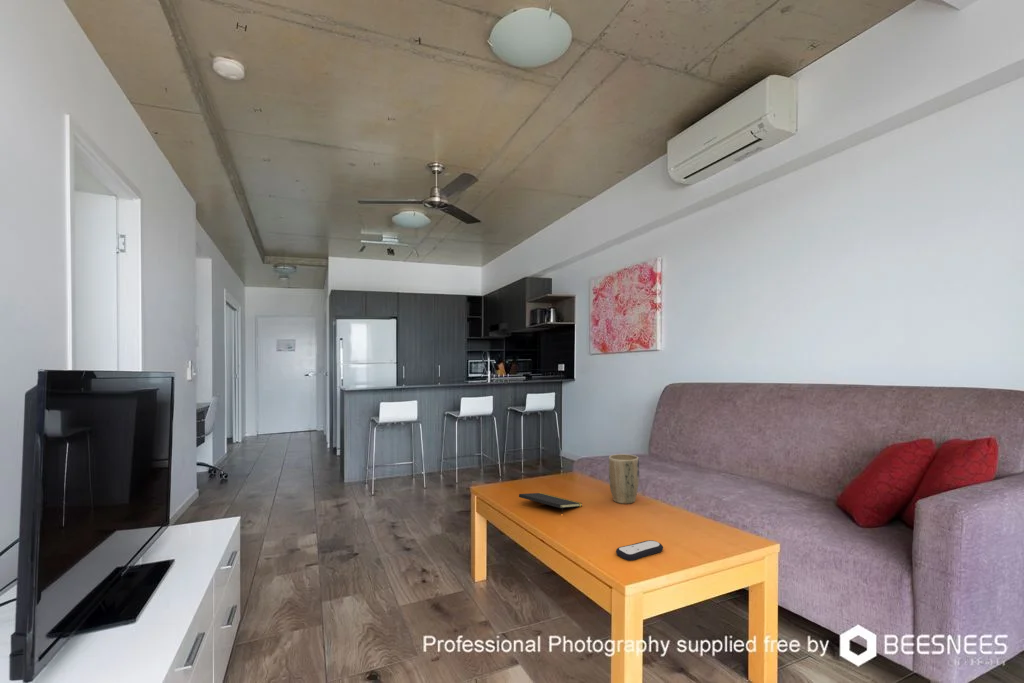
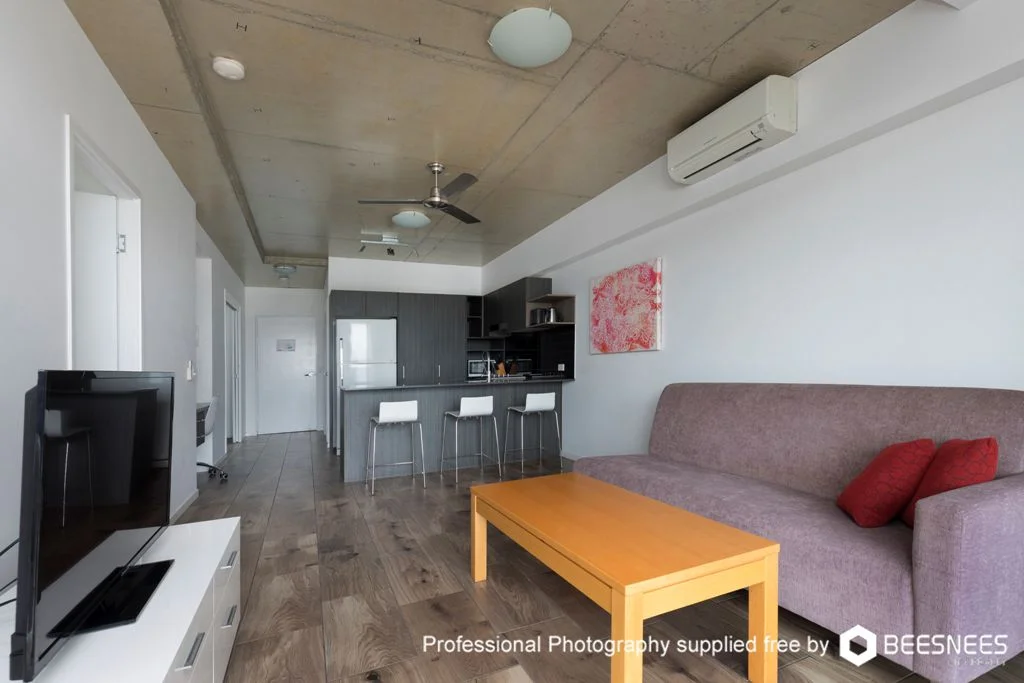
- notepad [518,492,583,513]
- plant pot [608,453,640,505]
- remote control [615,539,664,562]
